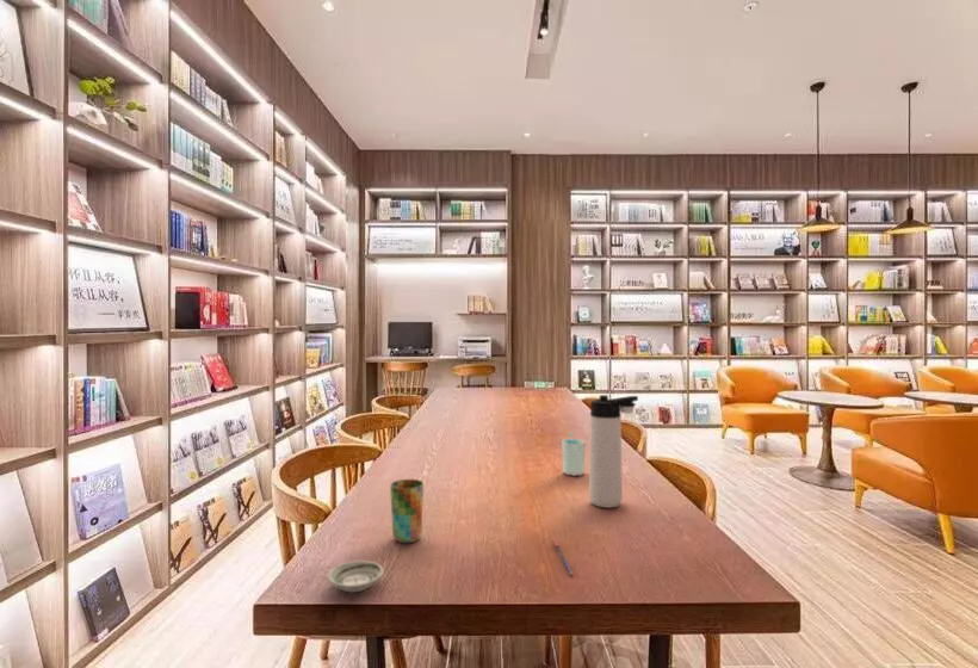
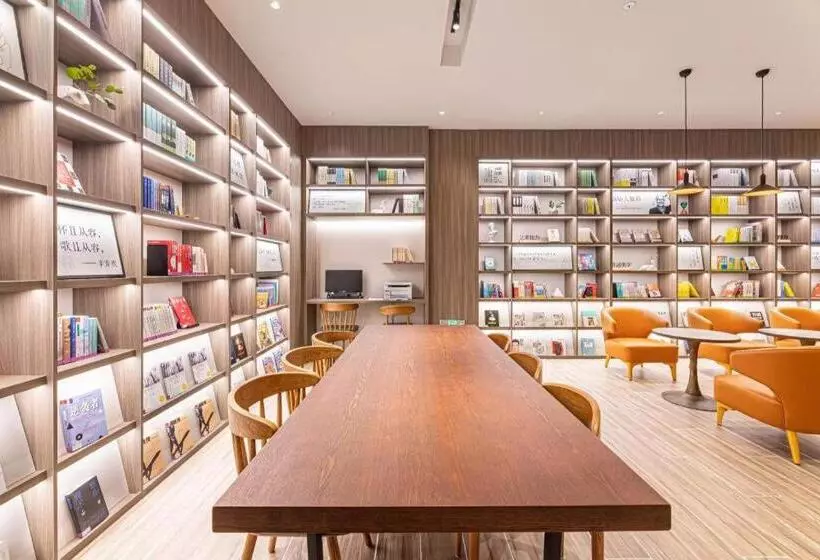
- pen [551,538,575,576]
- cup [561,432,587,477]
- saucer [327,559,384,594]
- thermos bottle [588,394,639,509]
- cup [389,478,425,544]
